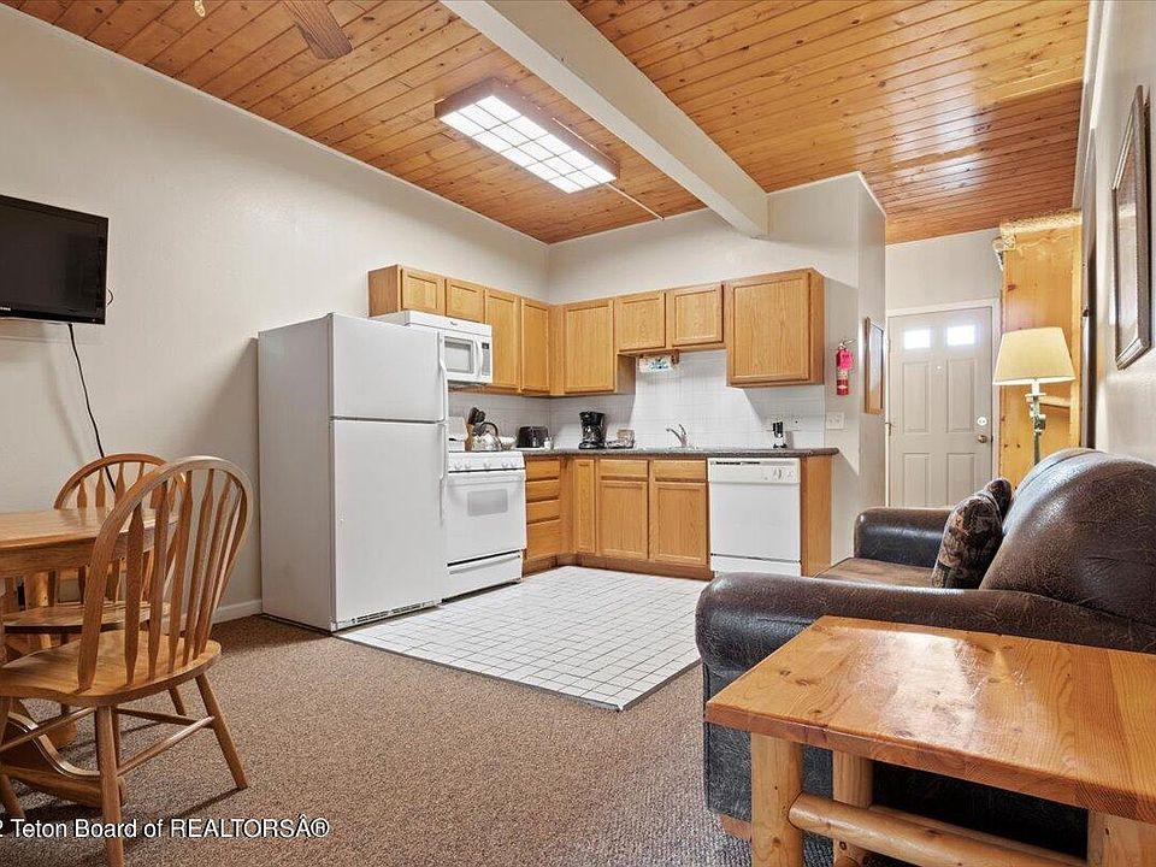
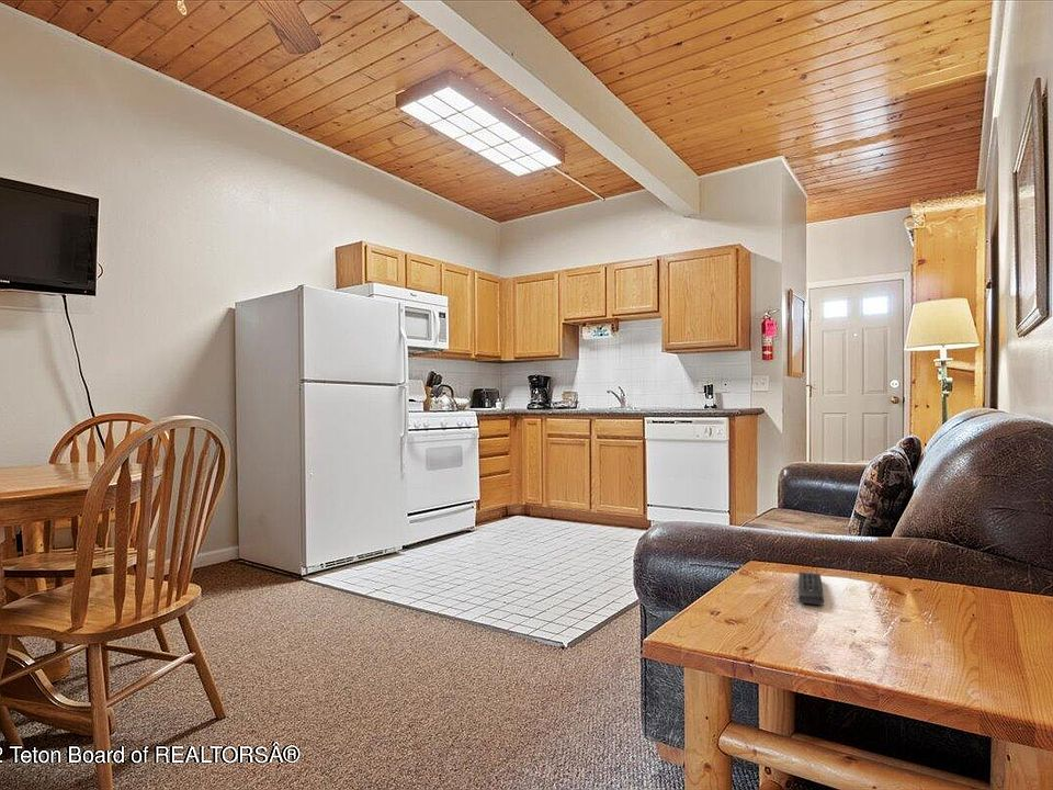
+ remote control [797,571,825,607]
